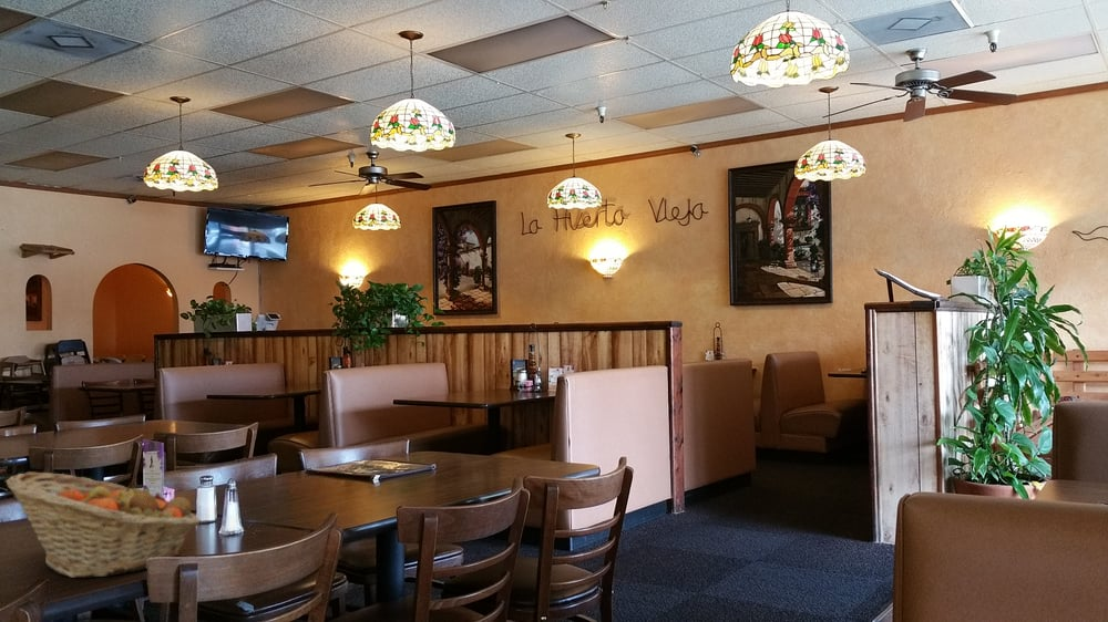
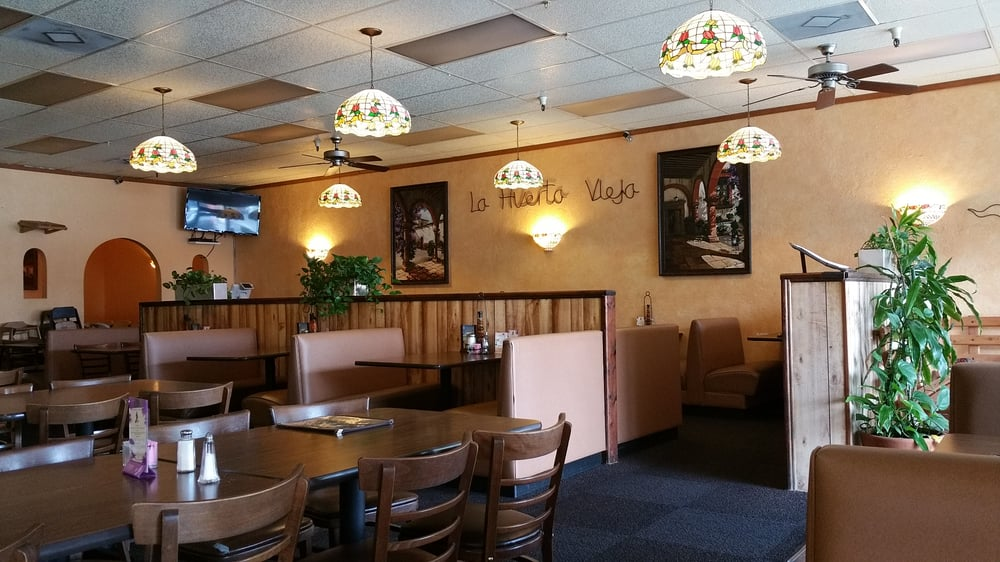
- fruit basket [4,471,201,579]
